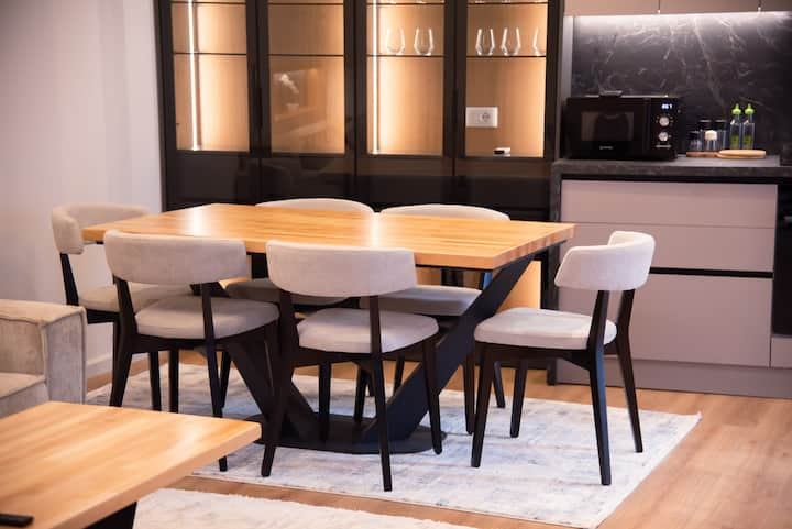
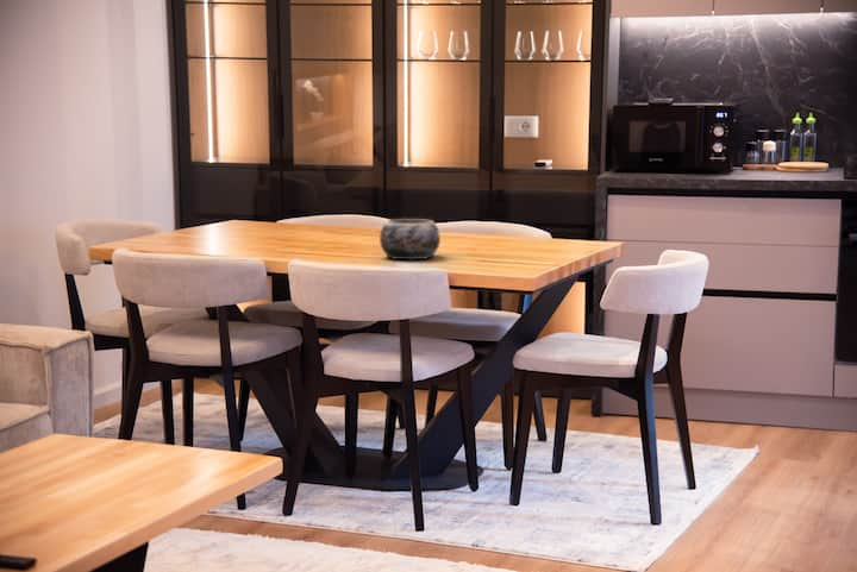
+ decorative bowl [379,218,442,260]
